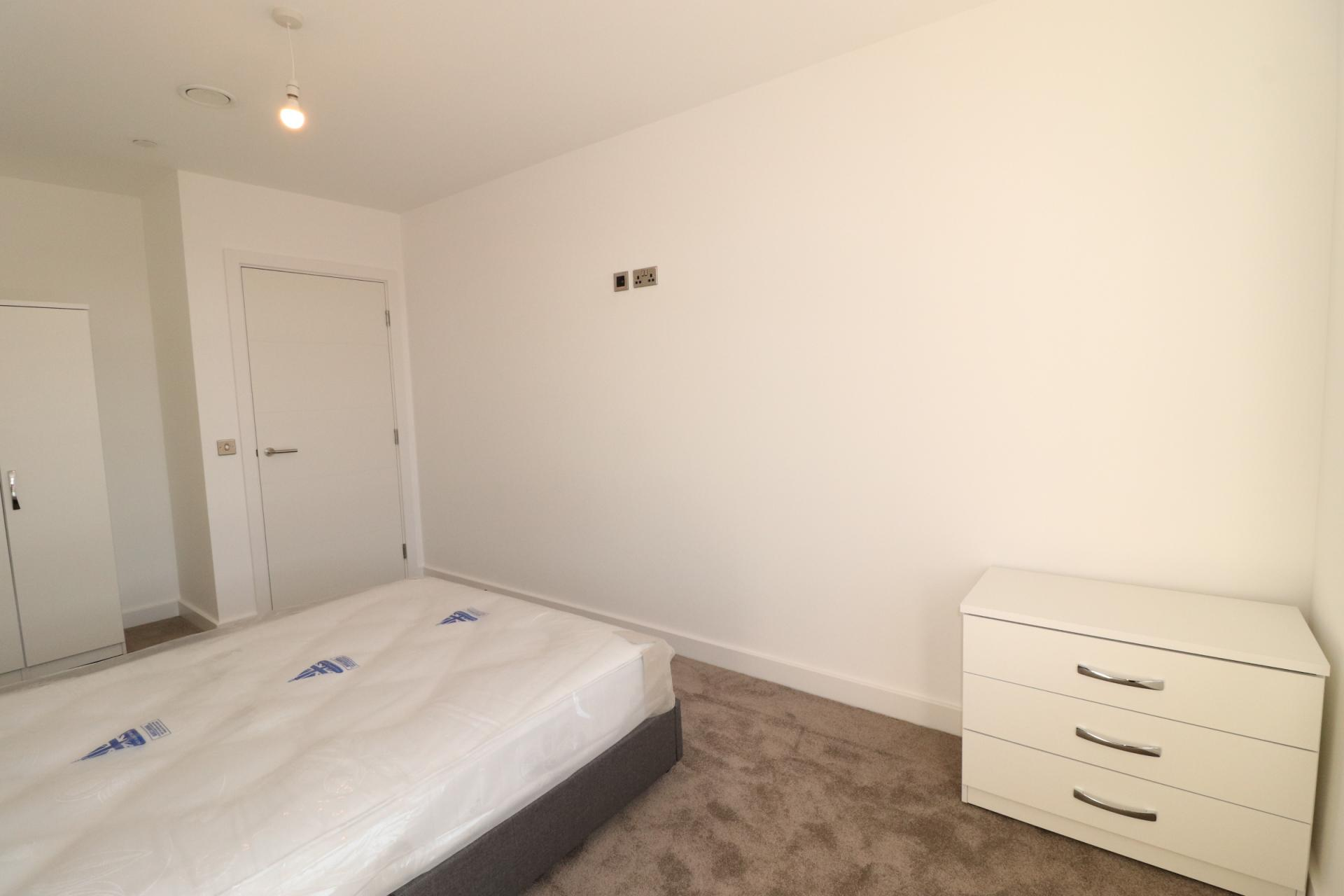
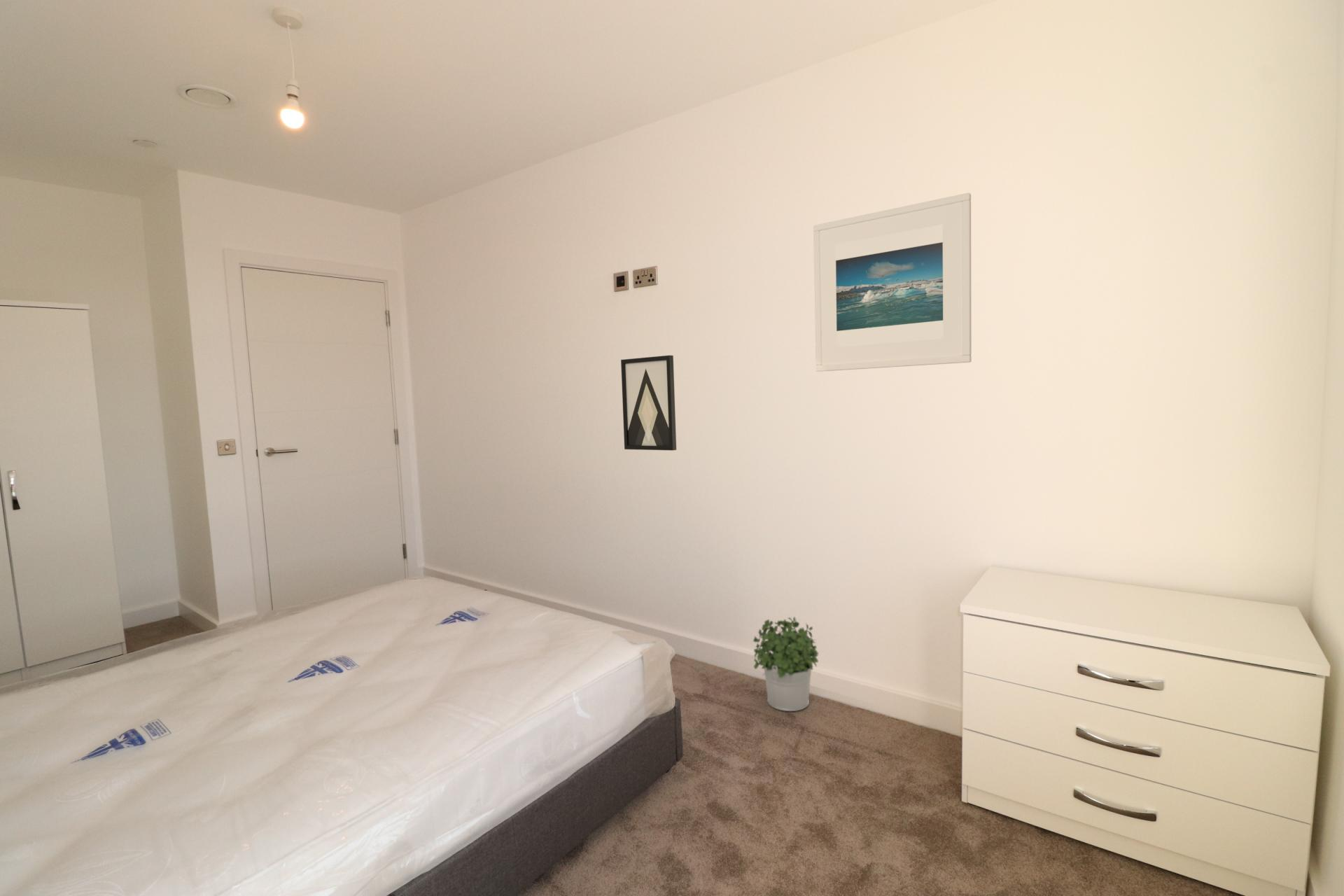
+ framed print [813,192,972,372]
+ wall art [620,355,677,451]
+ potted plant [752,617,820,712]
